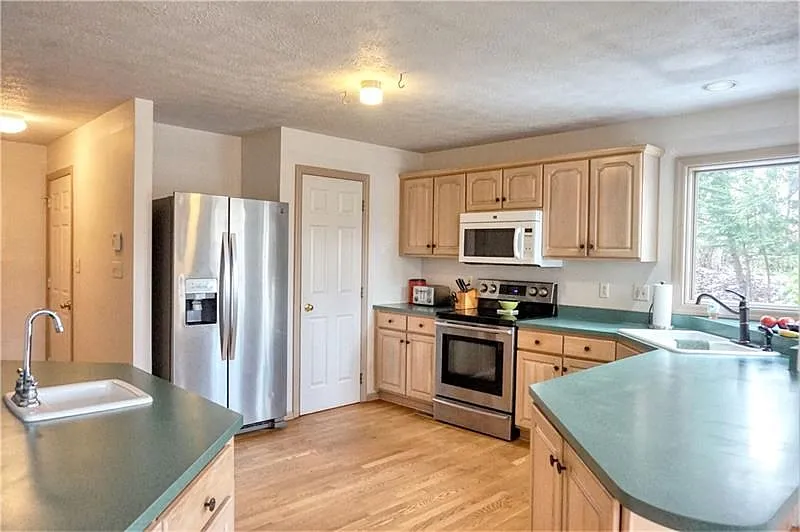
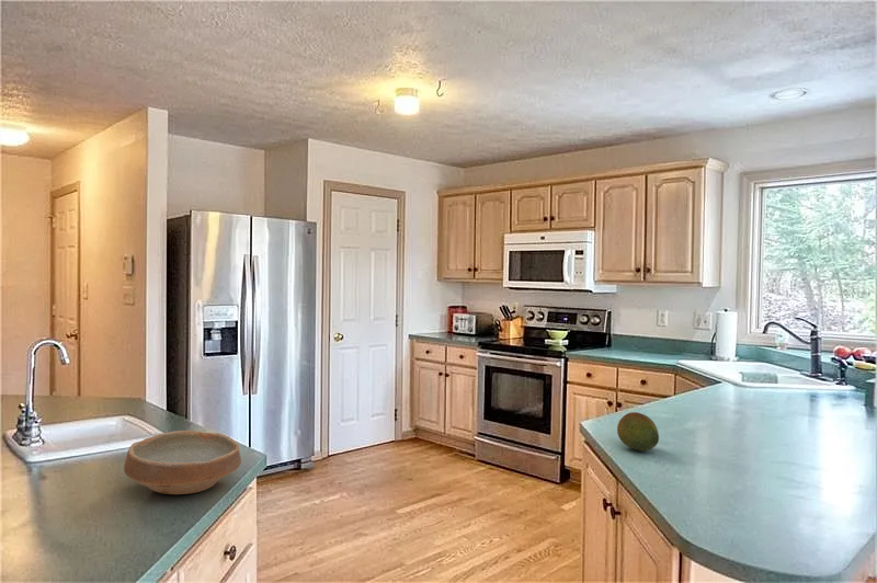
+ bowl [123,430,242,495]
+ fruit [616,411,660,451]
